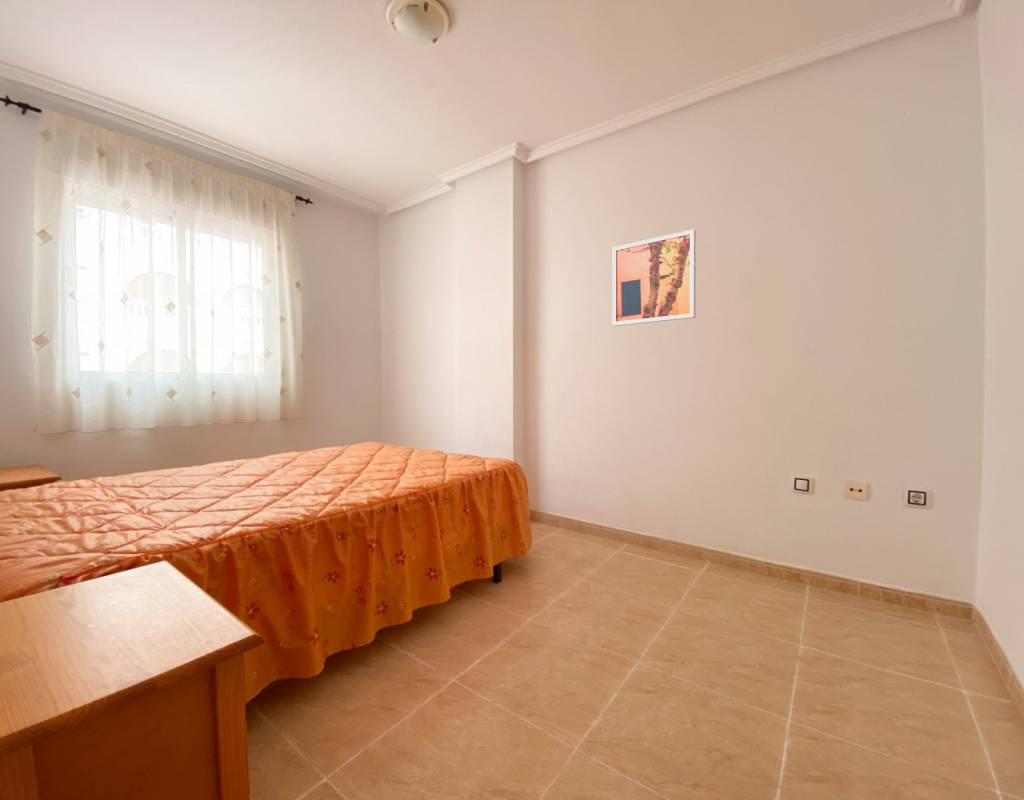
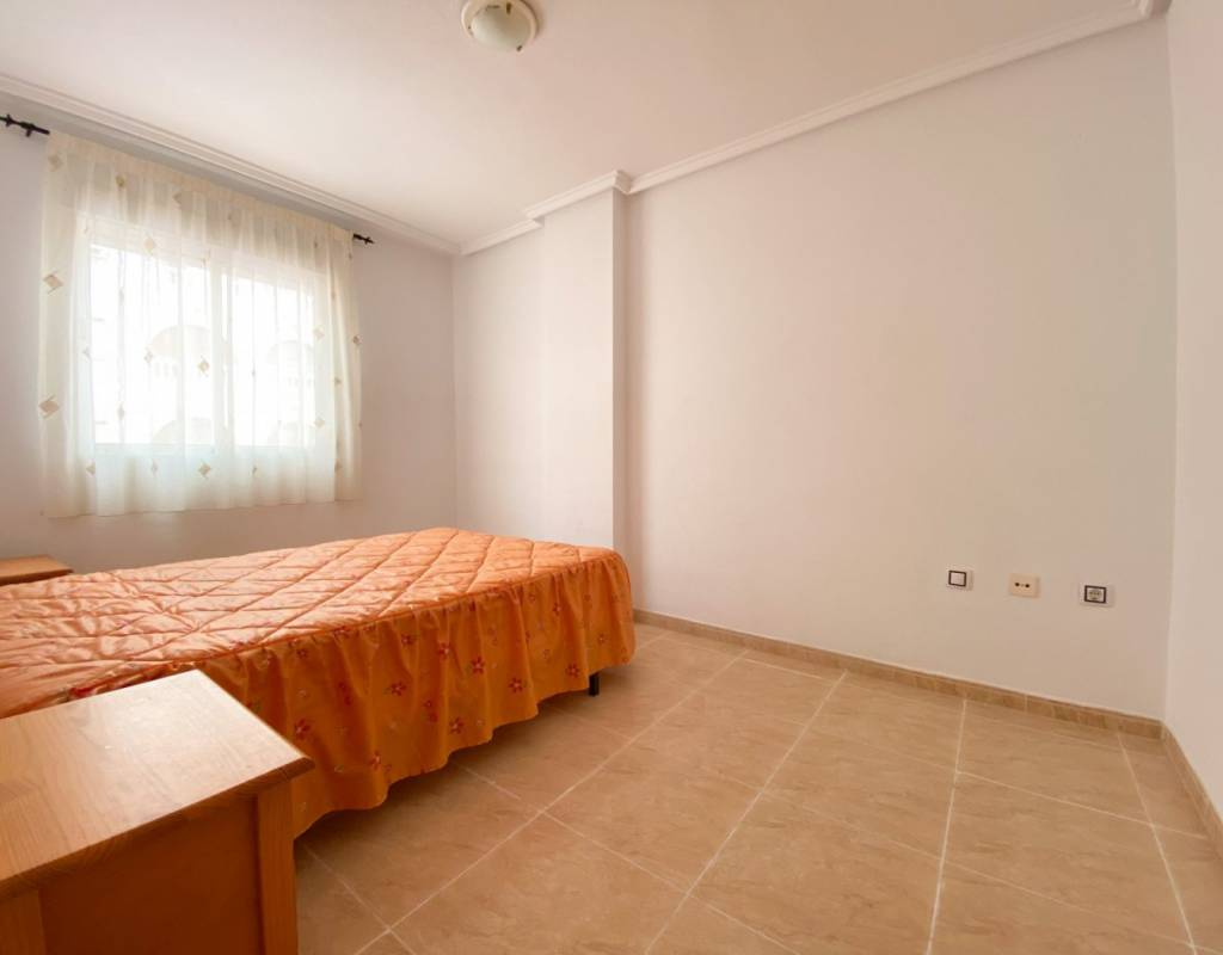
- wall art [612,228,697,327]
